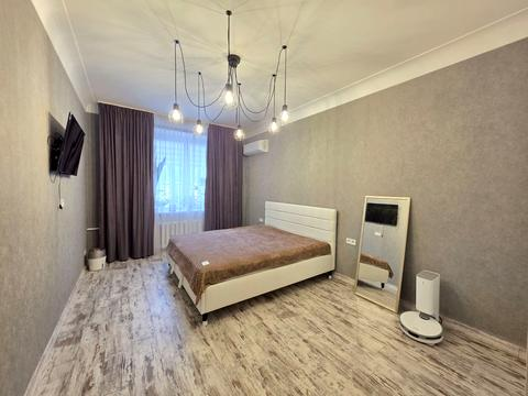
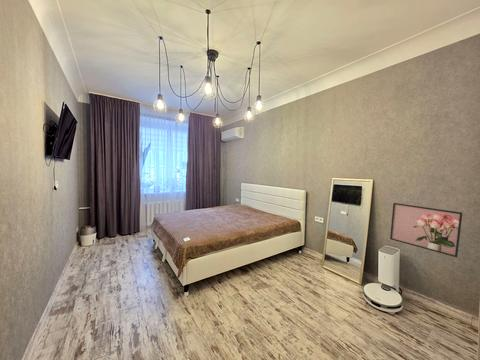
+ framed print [389,202,464,258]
